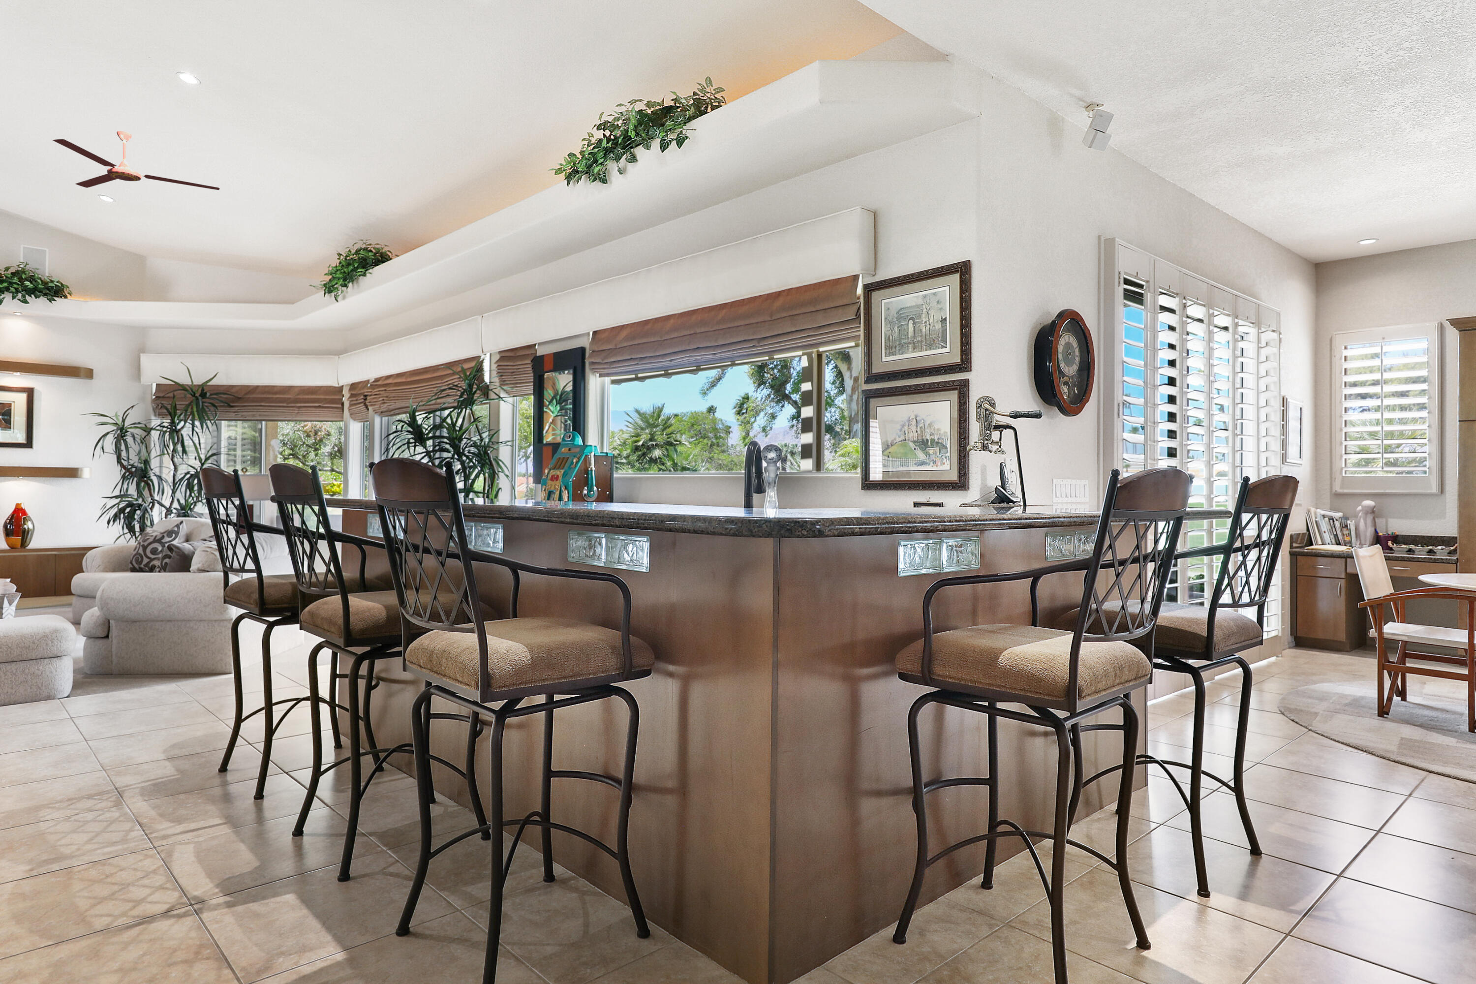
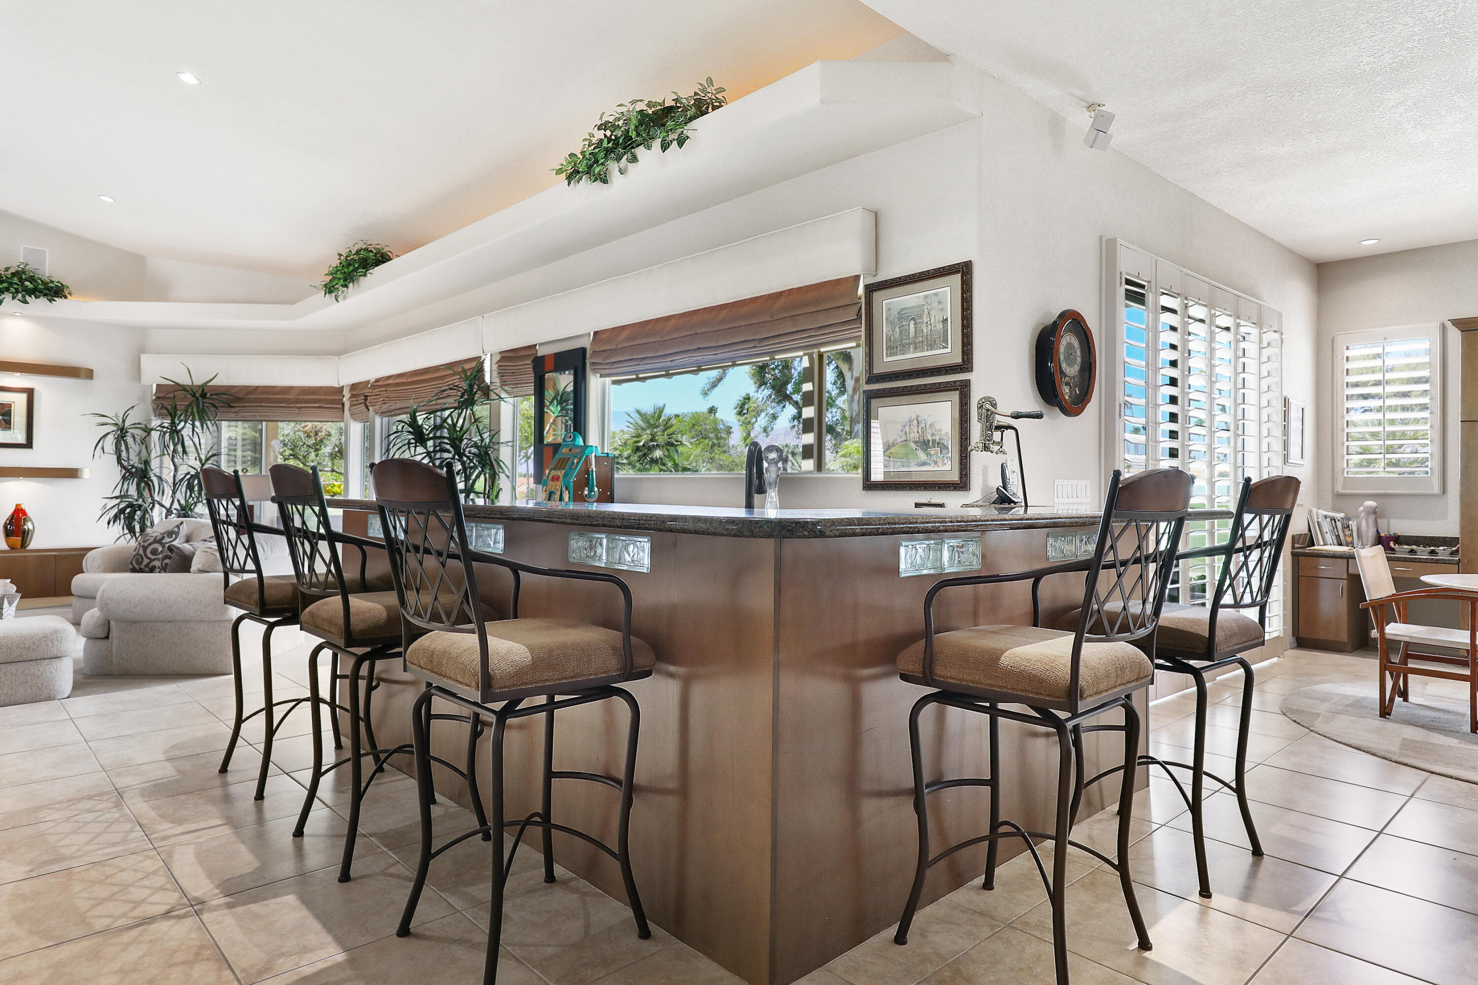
- ceiling fan [52,131,220,190]
